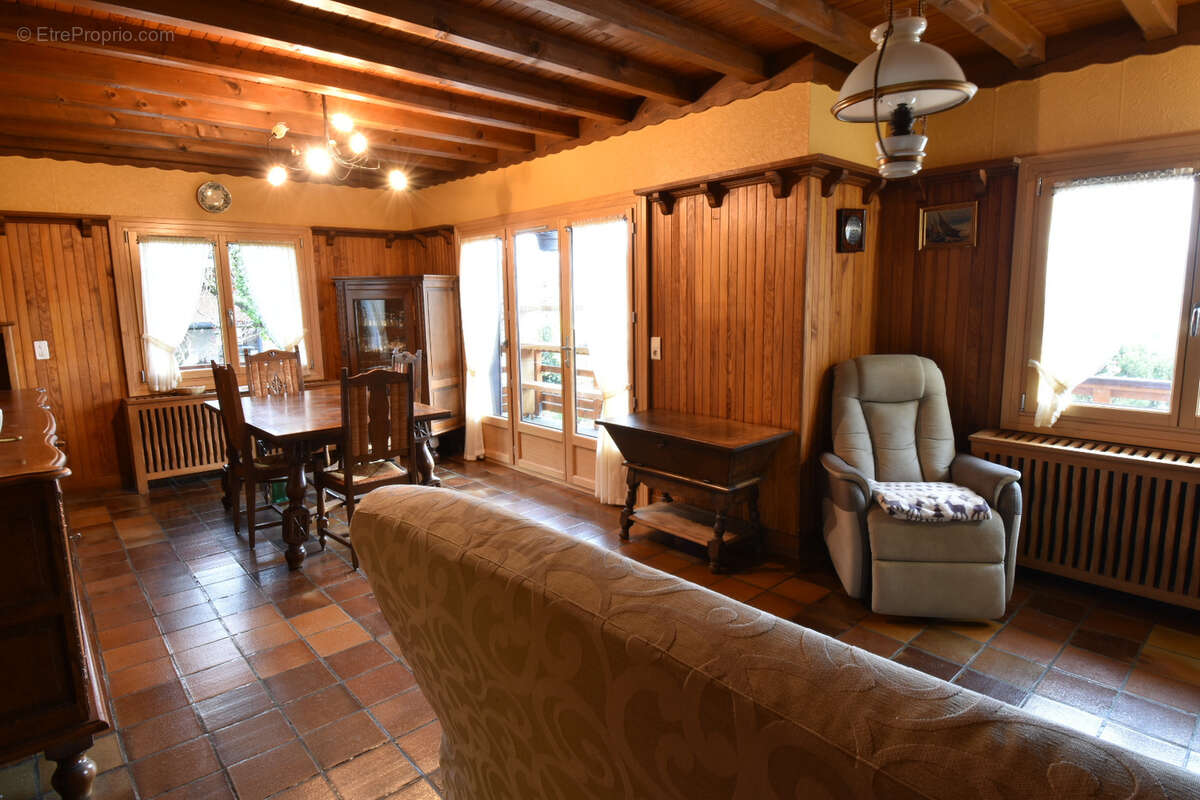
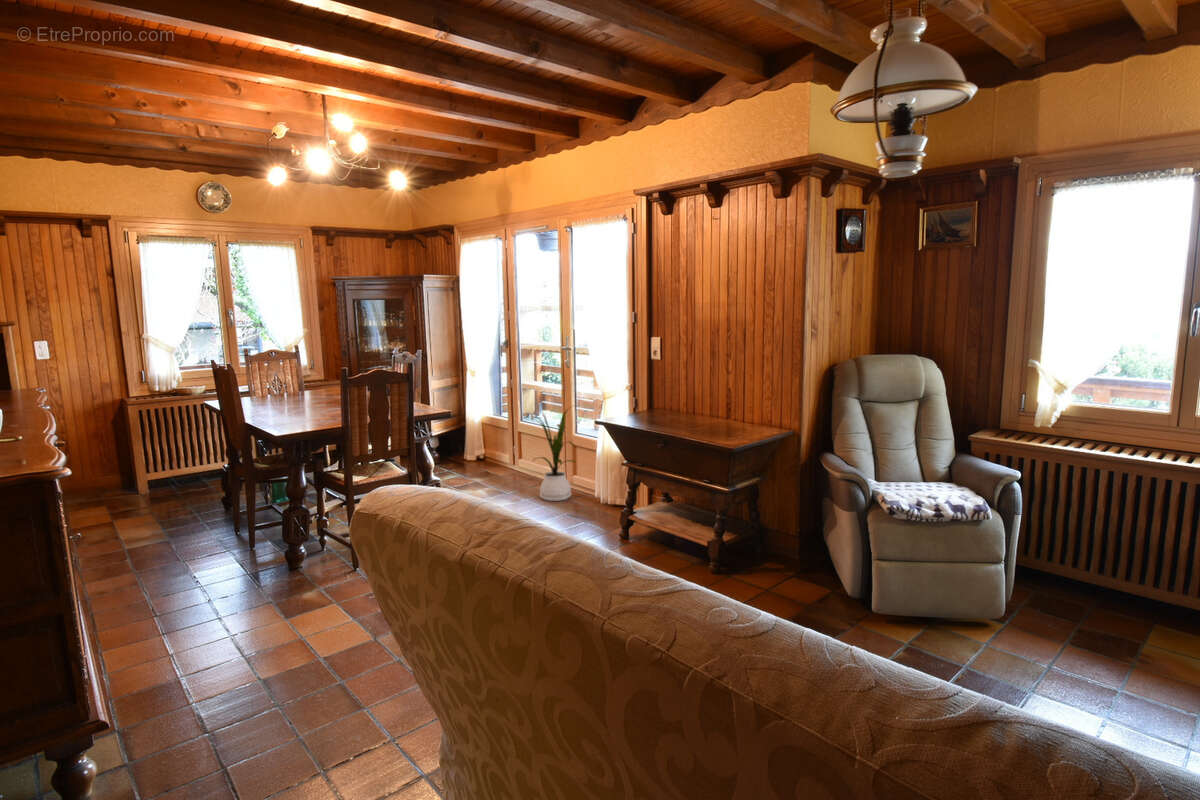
+ house plant [532,404,579,502]
